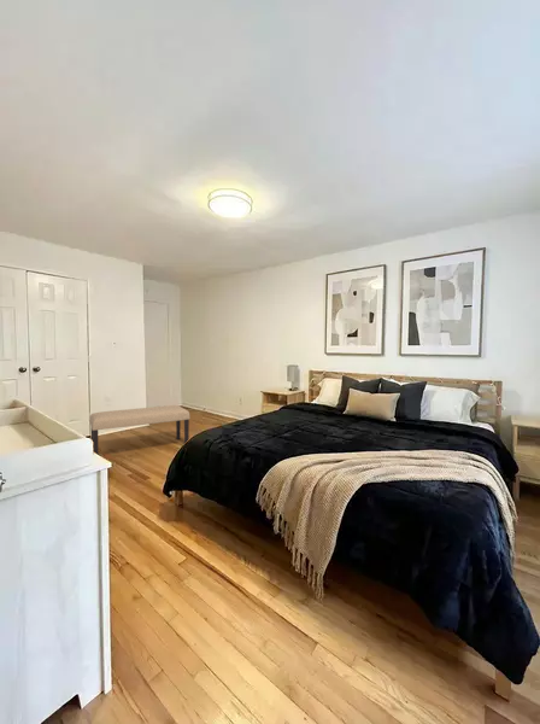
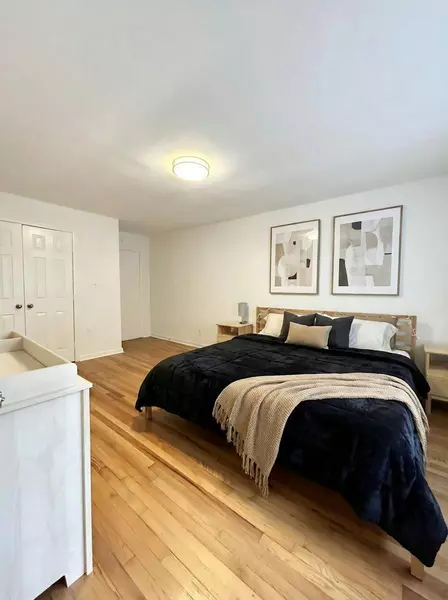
- bench [88,404,192,456]
